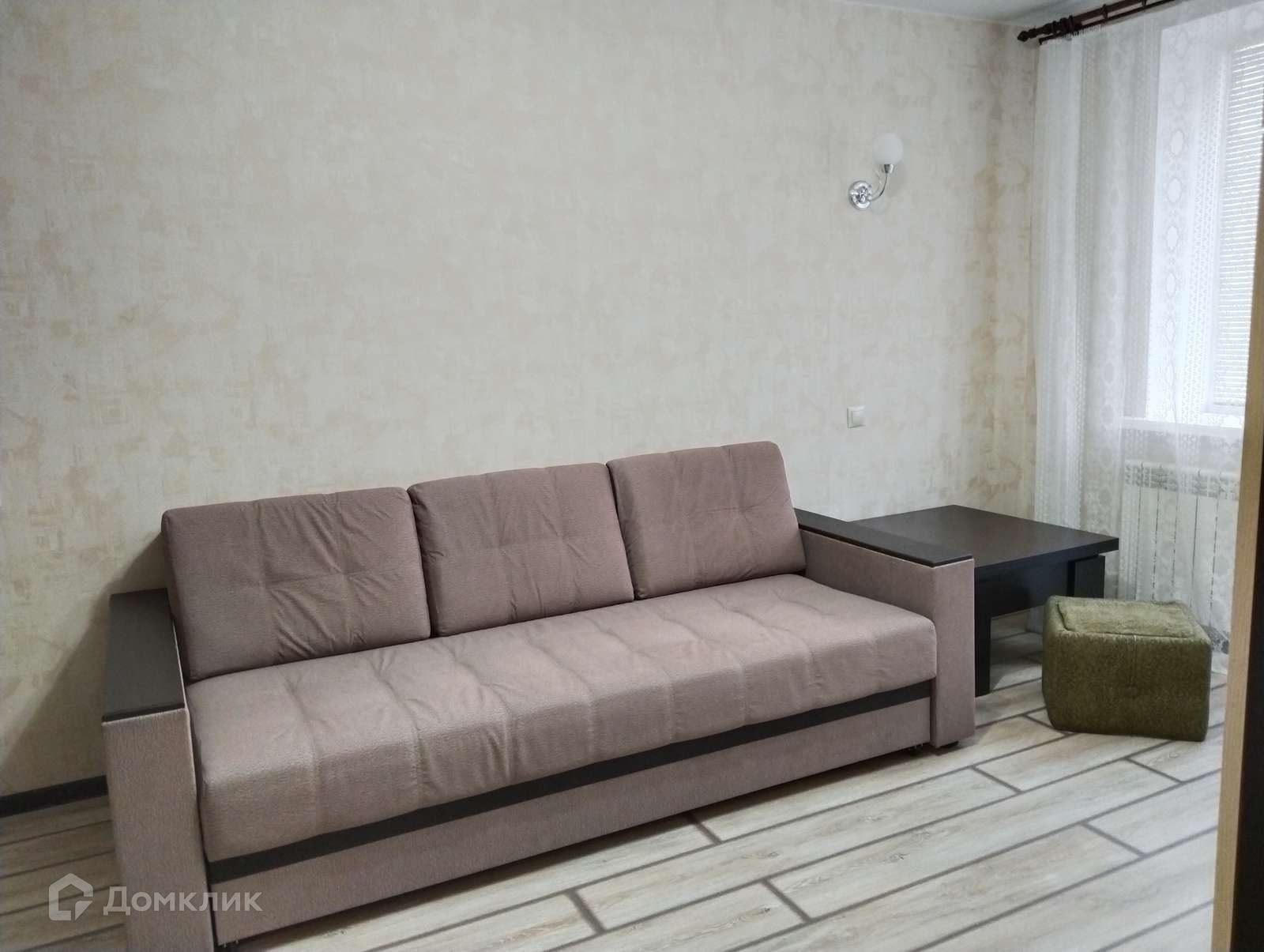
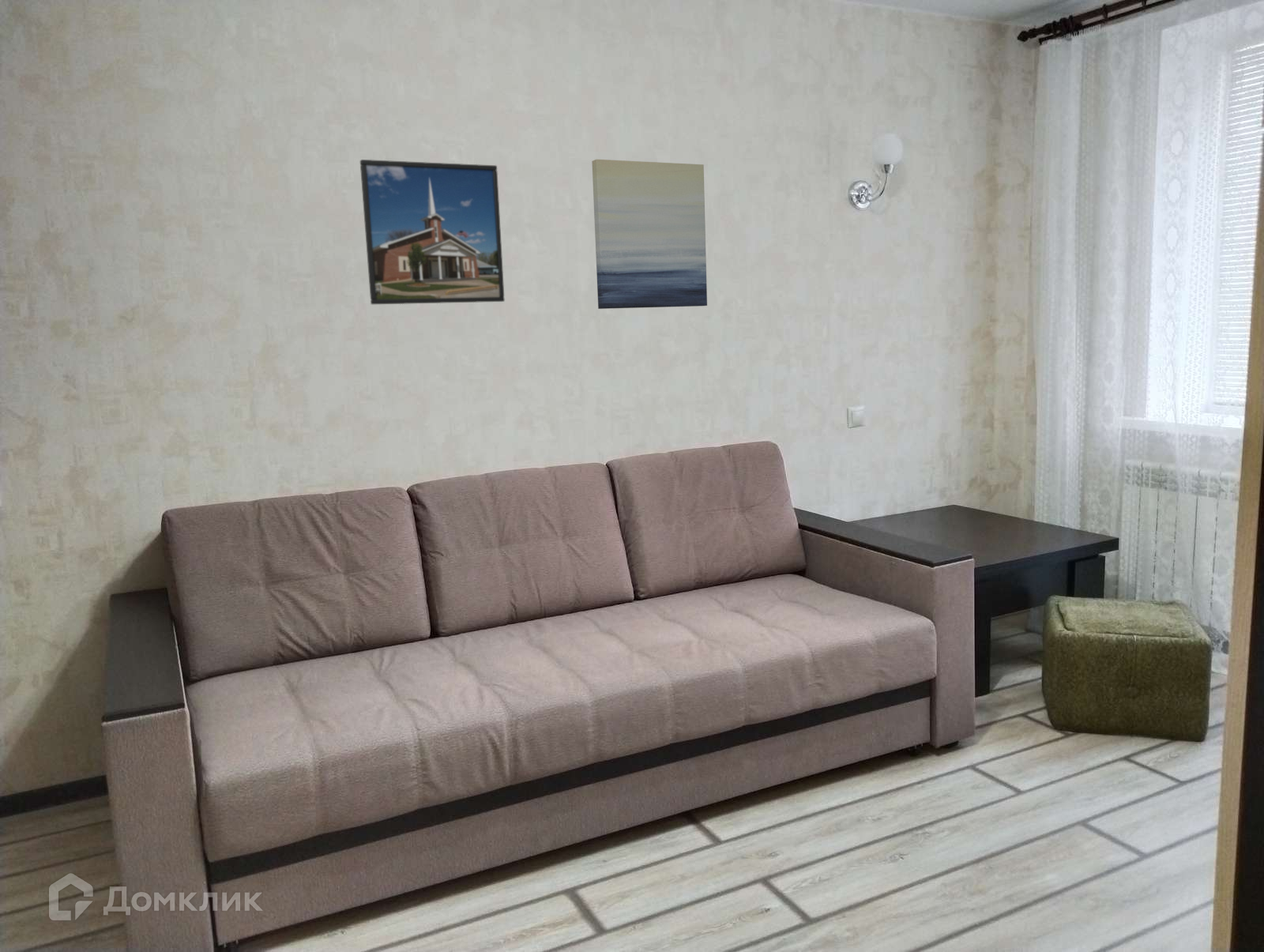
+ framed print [359,159,506,305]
+ wall art [591,159,708,310]
